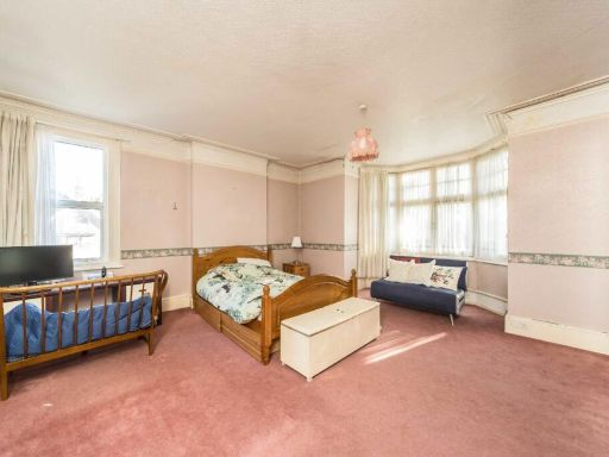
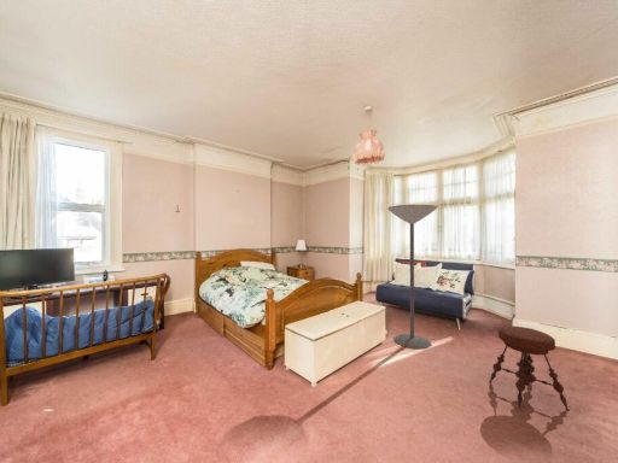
+ floor lamp [387,204,439,350]
+ stool [488,326,571,412]
